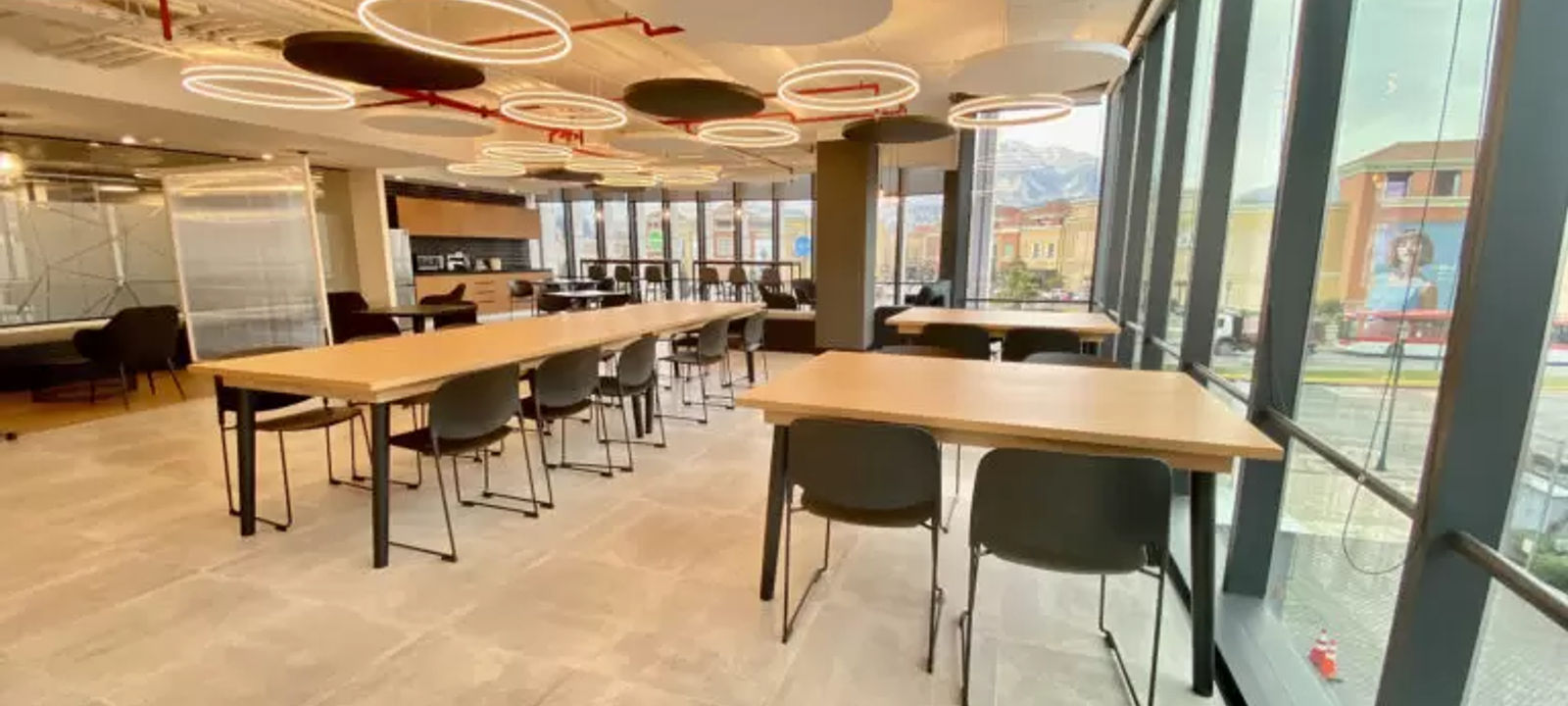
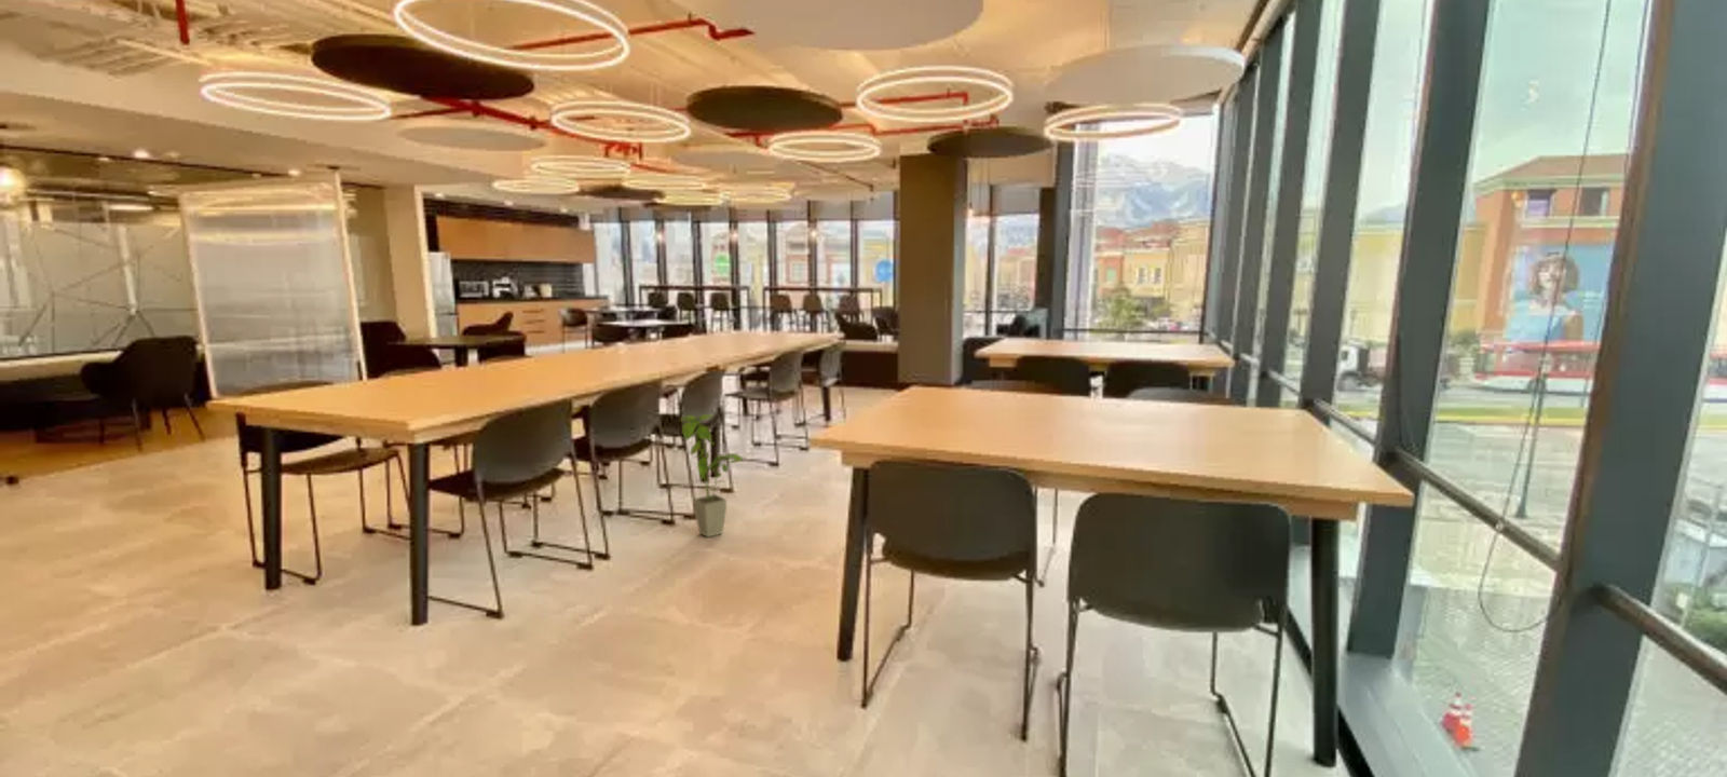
+ house plant [678,414,746,538]
